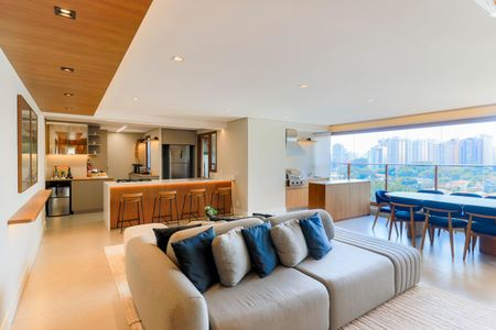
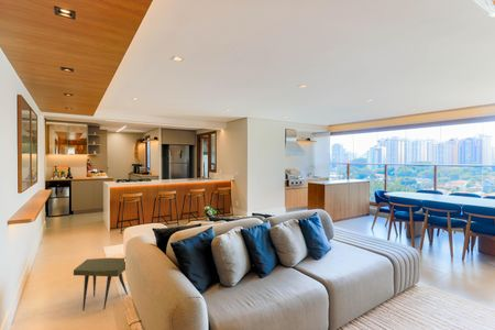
+ side table [73,257,129,312]
